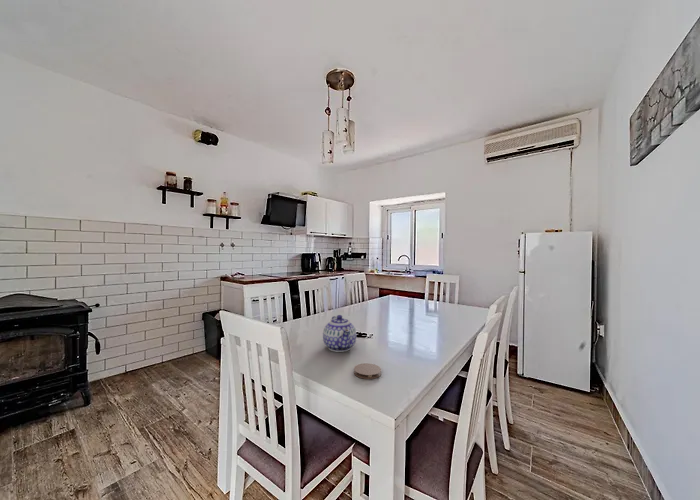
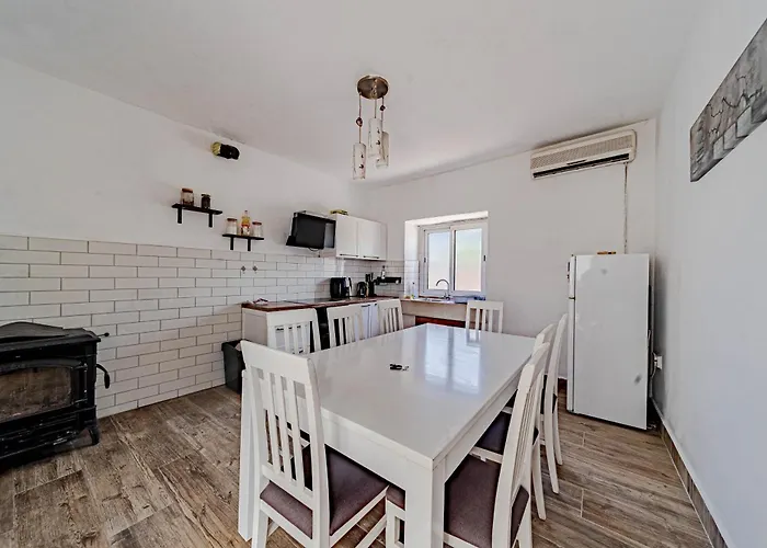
- teapot [322,314,357,353]
- coaster [353,362,382,380]
